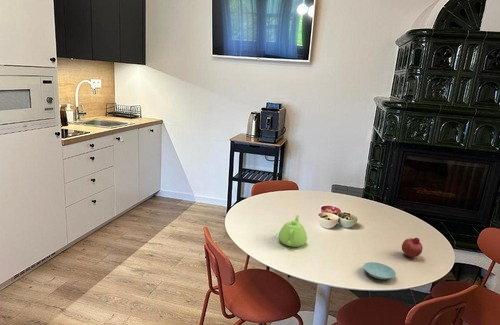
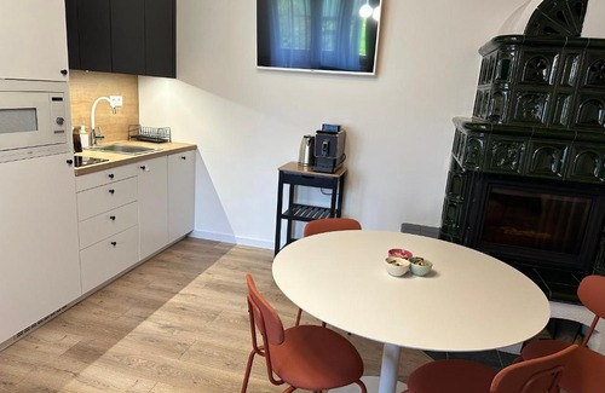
- fruit [401,237,424,258]
- saucer [363,261,397,280]
- teapot [278,214,308,248]
